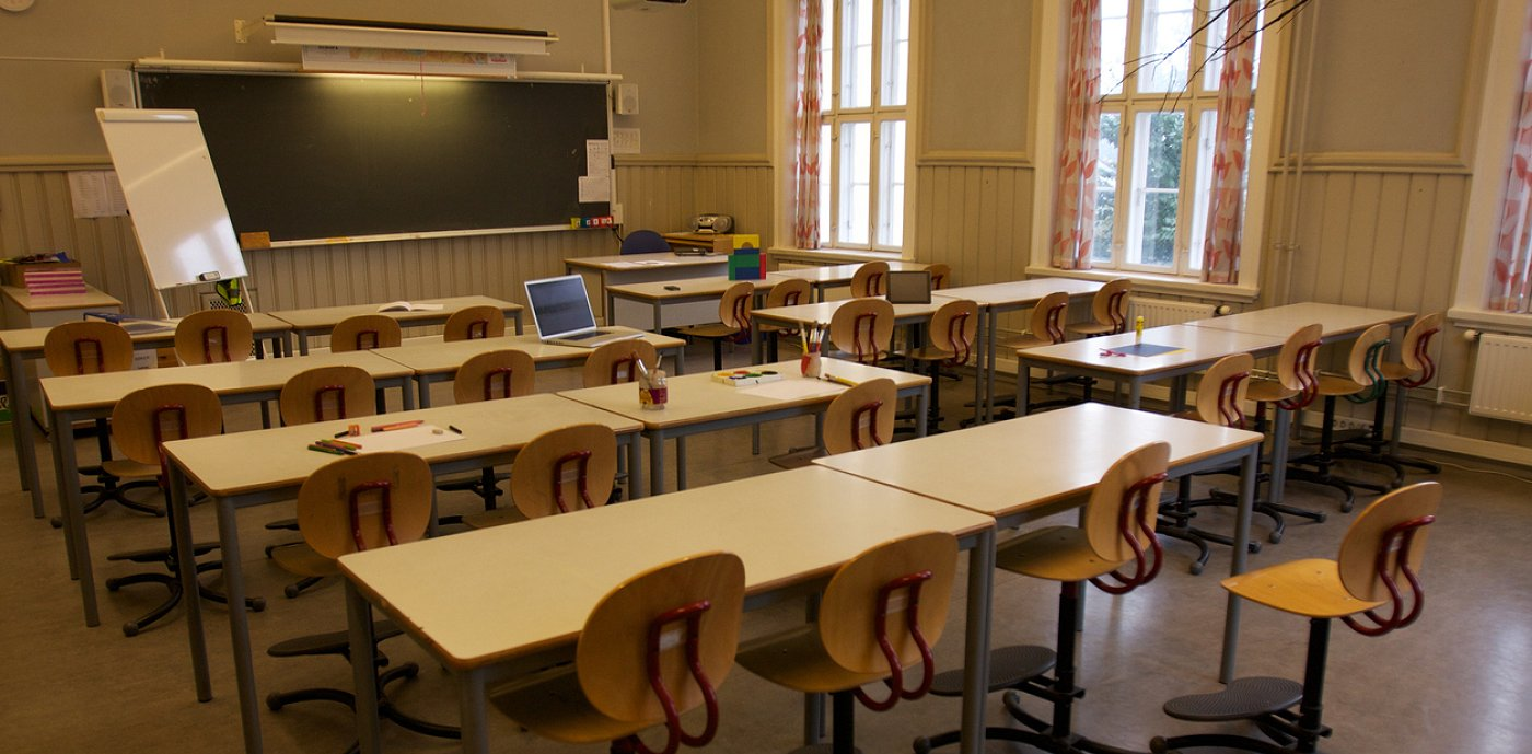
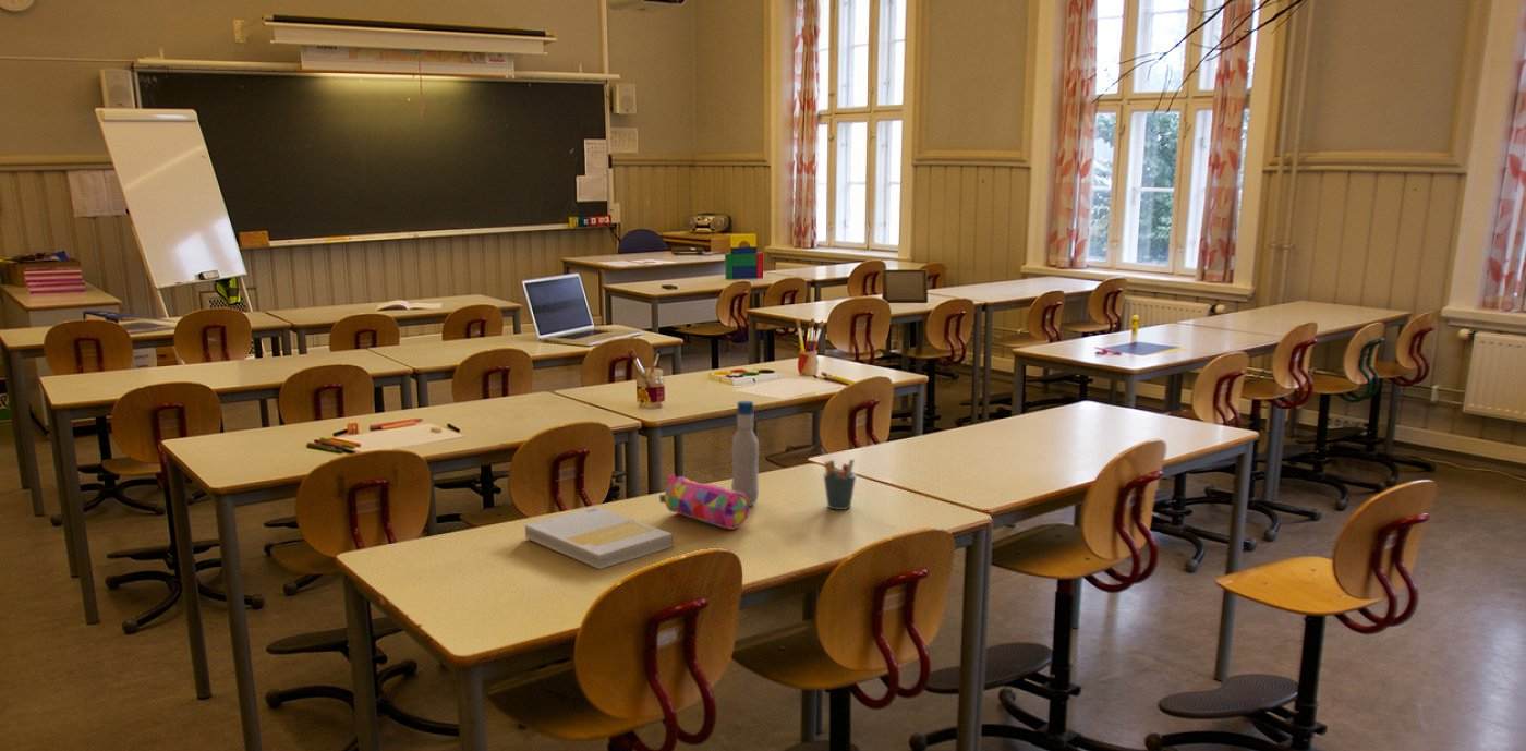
+ pen holder [822,458,857,511]
+ bottle [730,400,760,507]
+ book [523,506,674,570]
+ pencil case [658,473,750,531]
